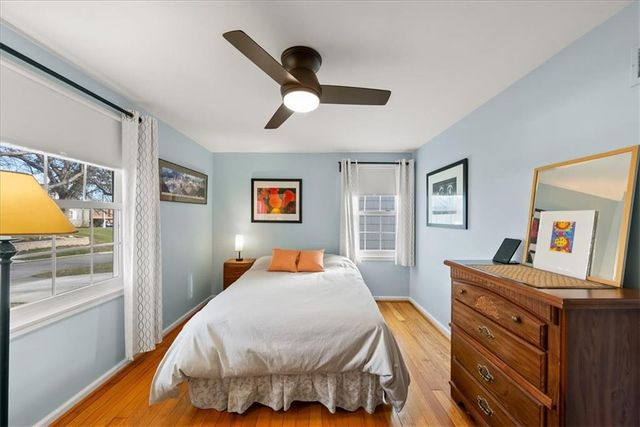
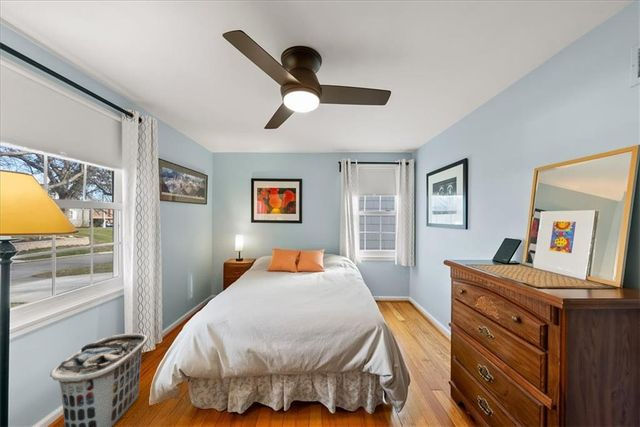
+ clothes hamper [49,333,149,427]
